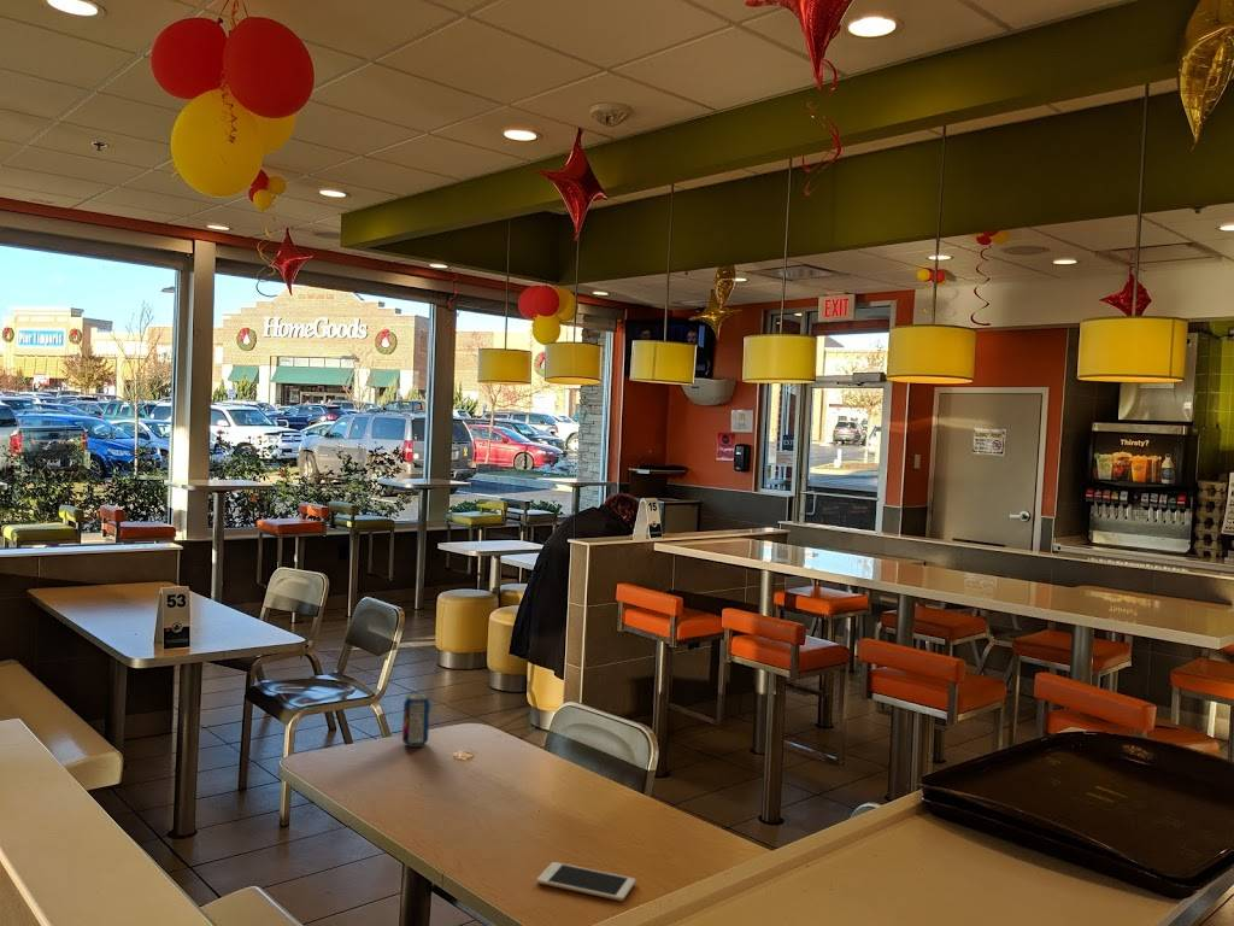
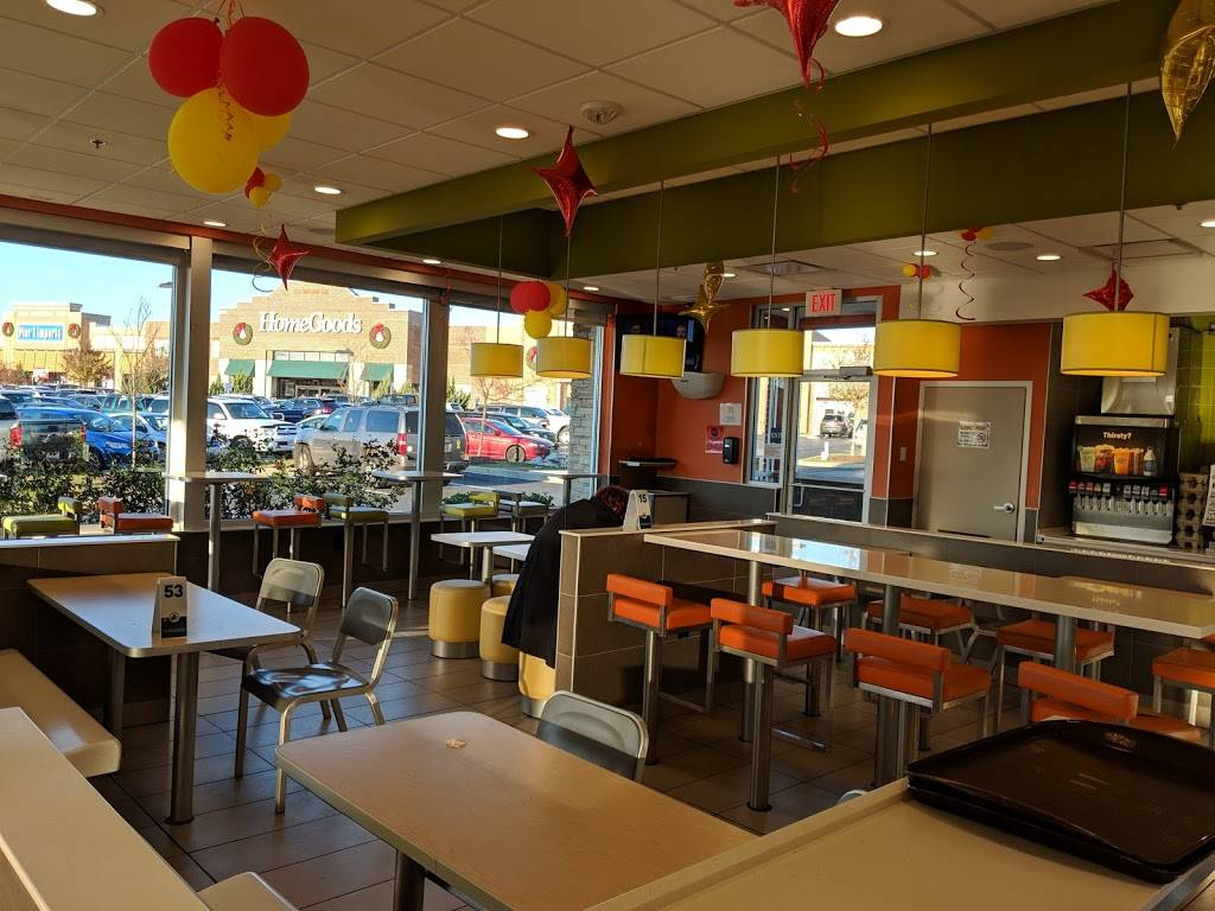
- cell phone [535,861,636,902]
- soda can [401,692,431,748]
